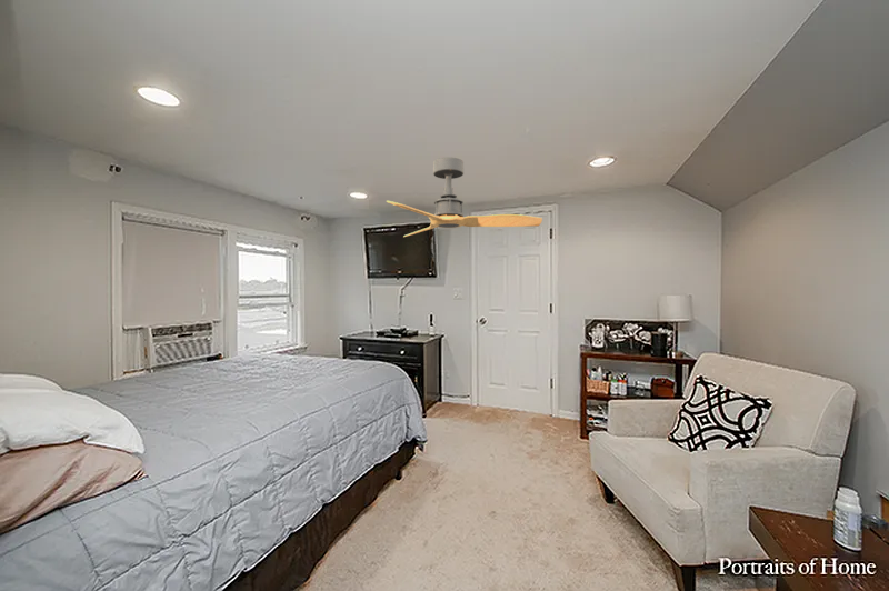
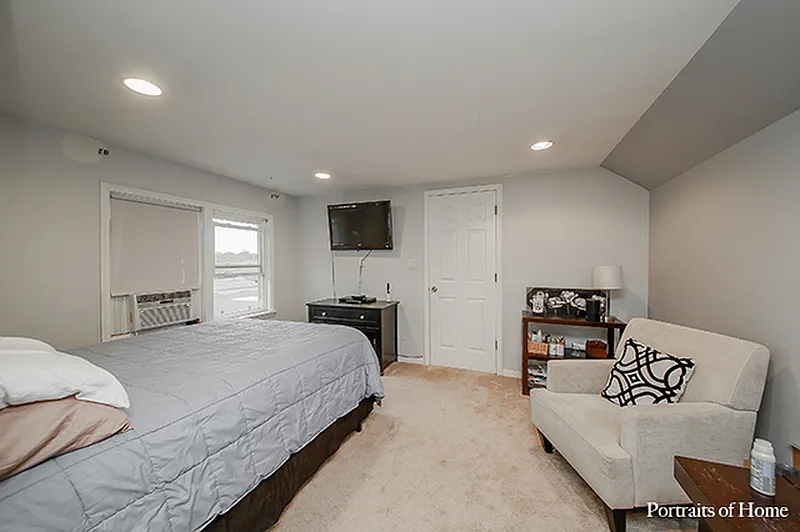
- ceiling fan [386,157,543,238]
